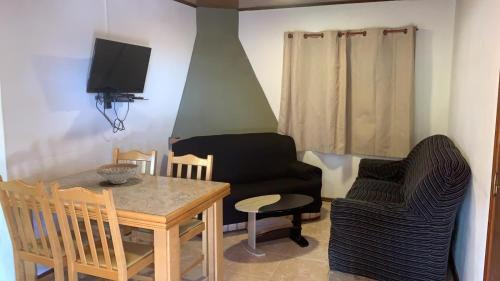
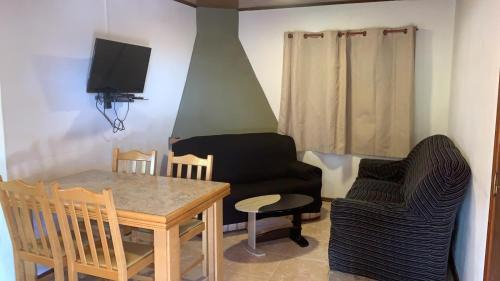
- decorative bowl [95,162,140,185]
